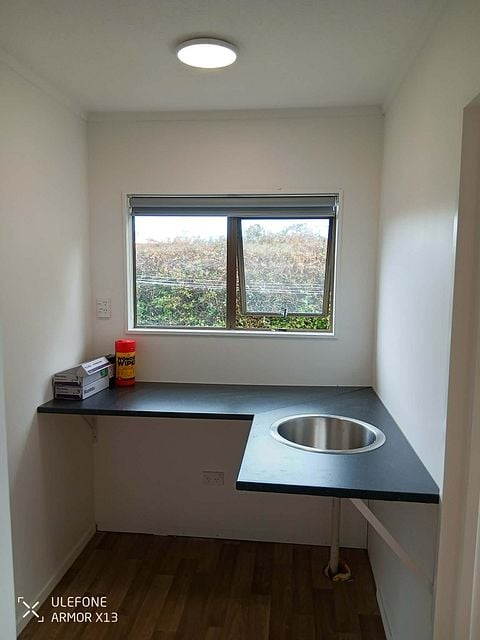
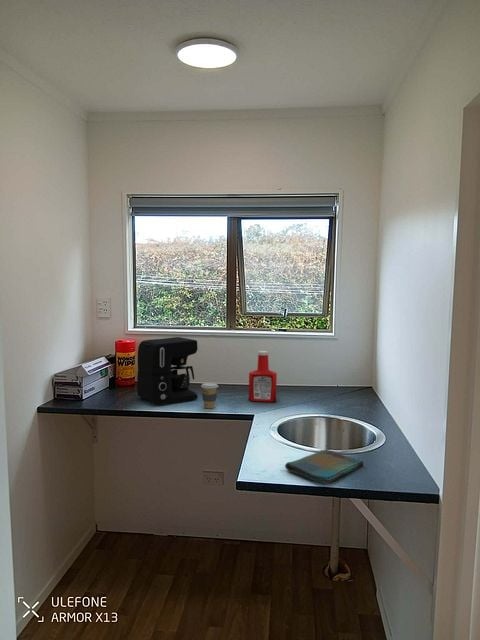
+ dish towel [284,448,364,486]
+ soap bottle [248,350,278,403]
+ coffee cup [200,382,219,409]
+ coffee maker [136,336,199,406]
